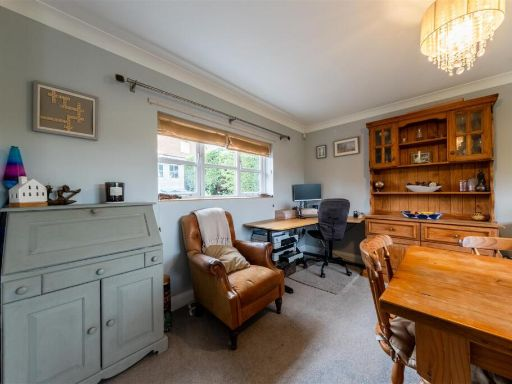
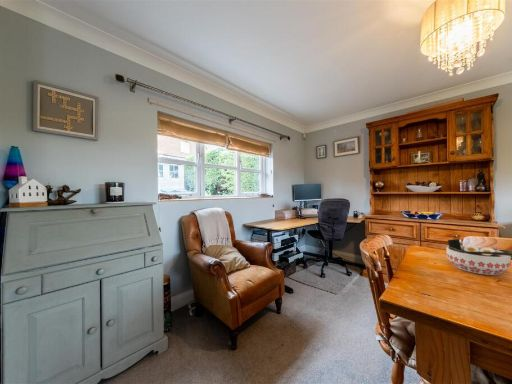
+ bowl [446,238,512,276]
